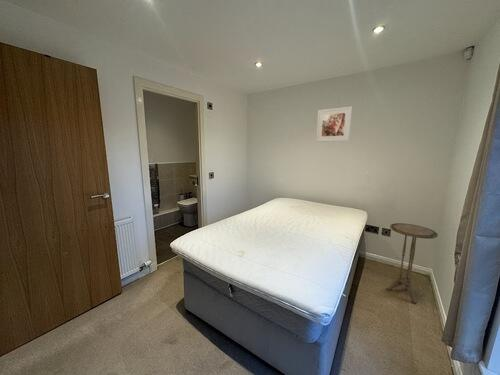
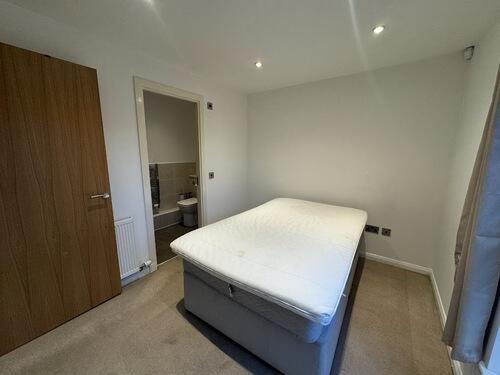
- side table [385,222,439,305]
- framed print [315,105,353,143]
